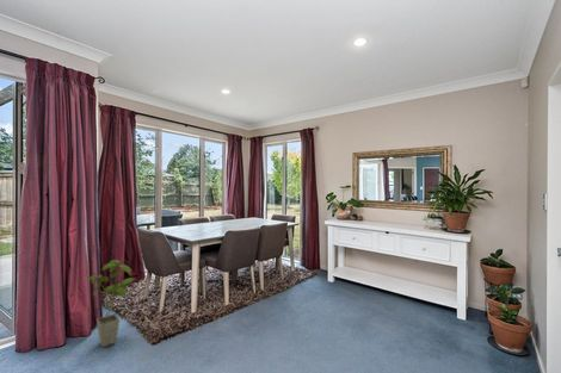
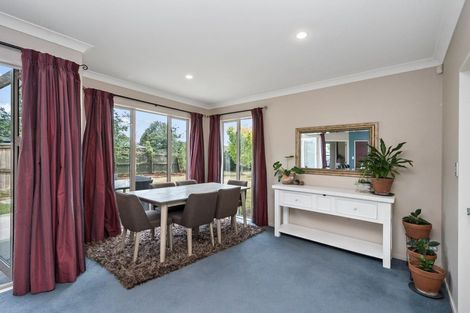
- house plant [86,259,136,348]
